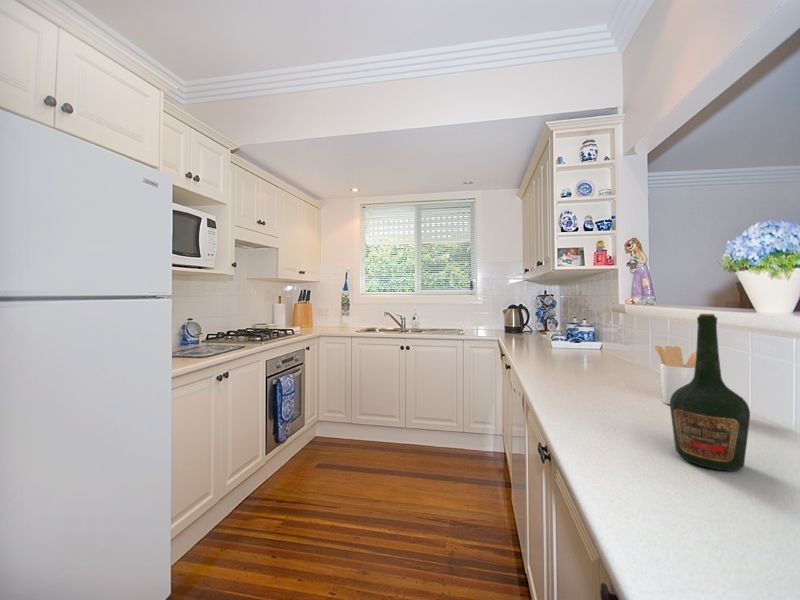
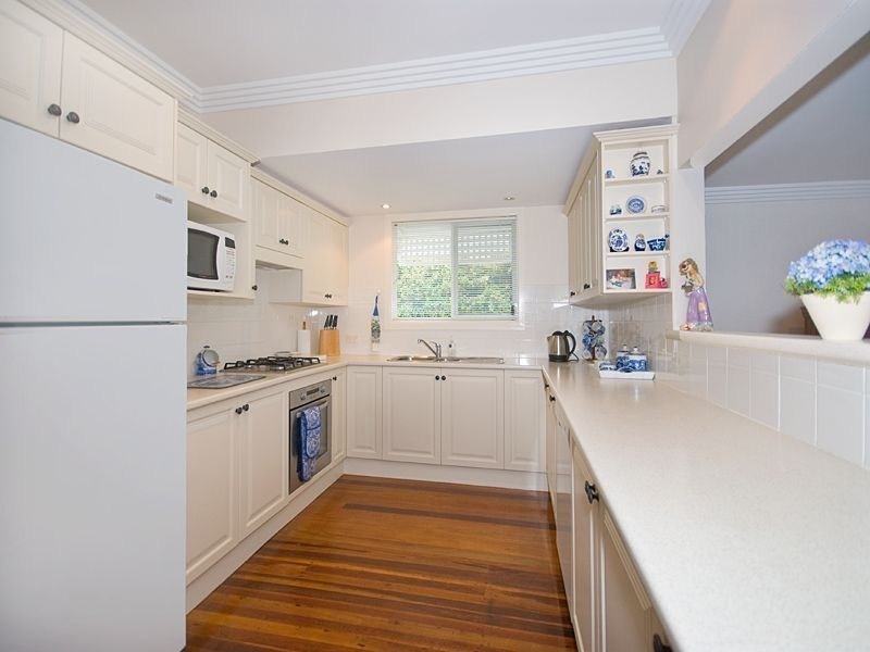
- bottle [669,313,751,471]
- utensil holder [654,345,696,406]
